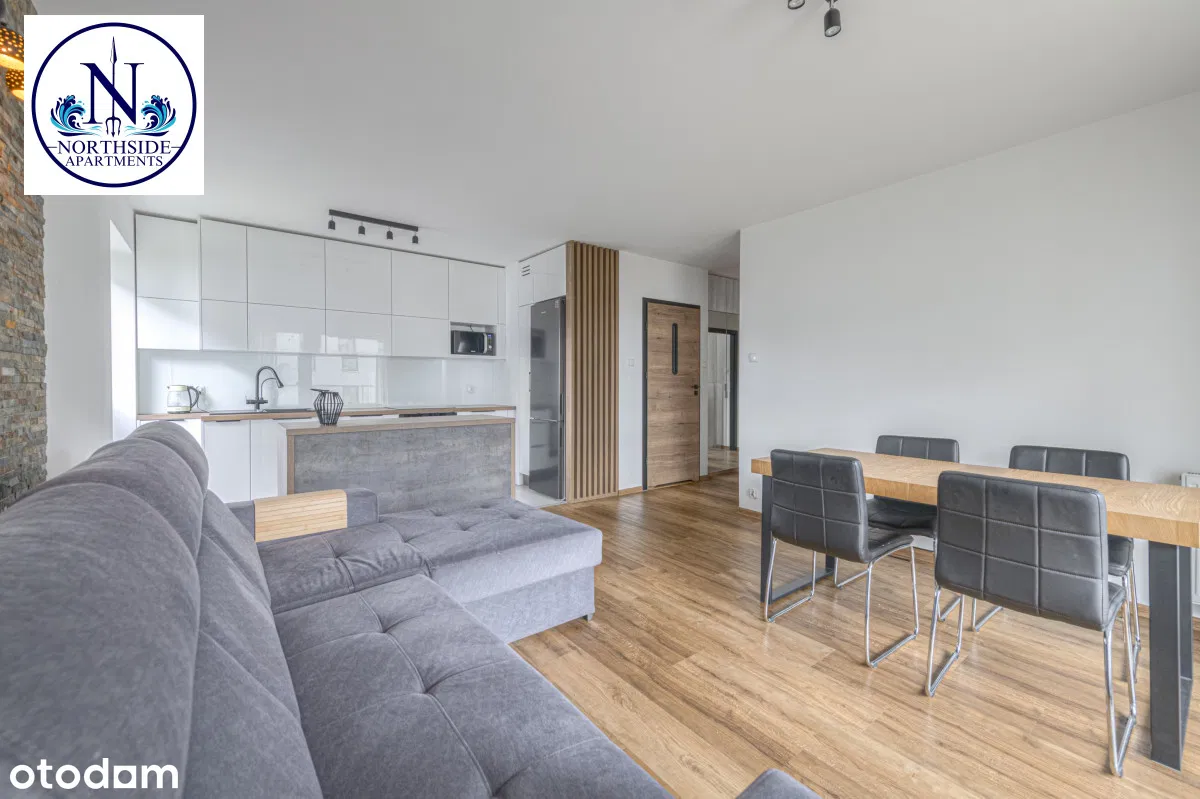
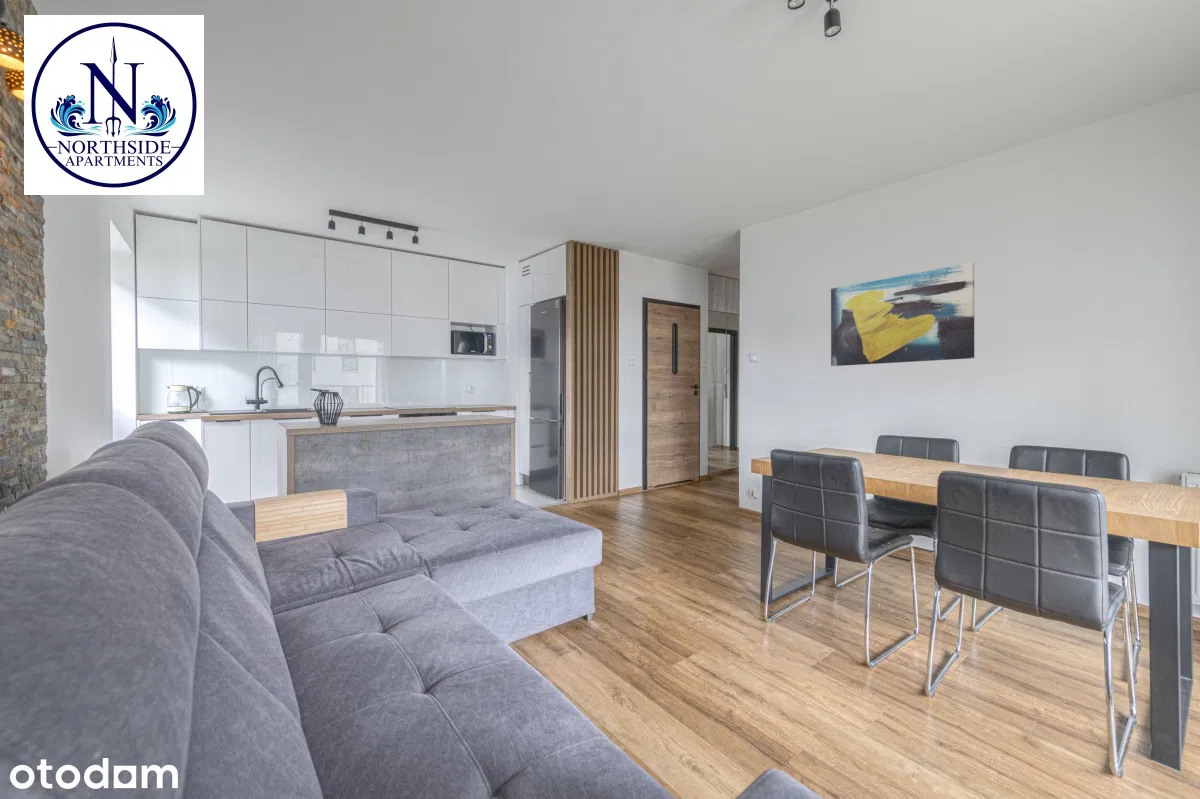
+ wall art [830,262,975,367]
